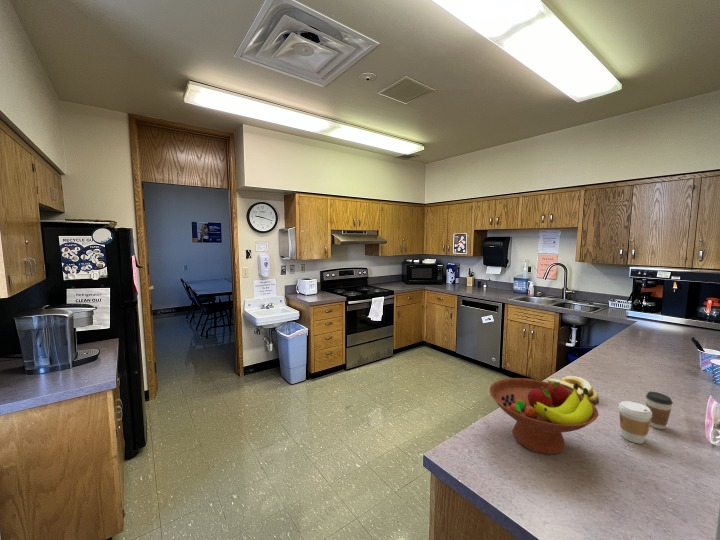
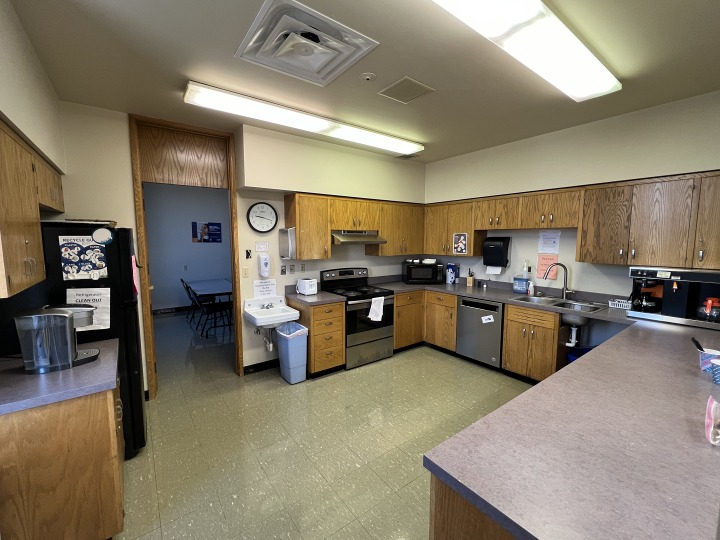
- coffee cup [645,390,674,430]
- coffee cup [618,400,652,444]
- fruit bowl [489,377,599,456]
- banana [546,375,599,404]
